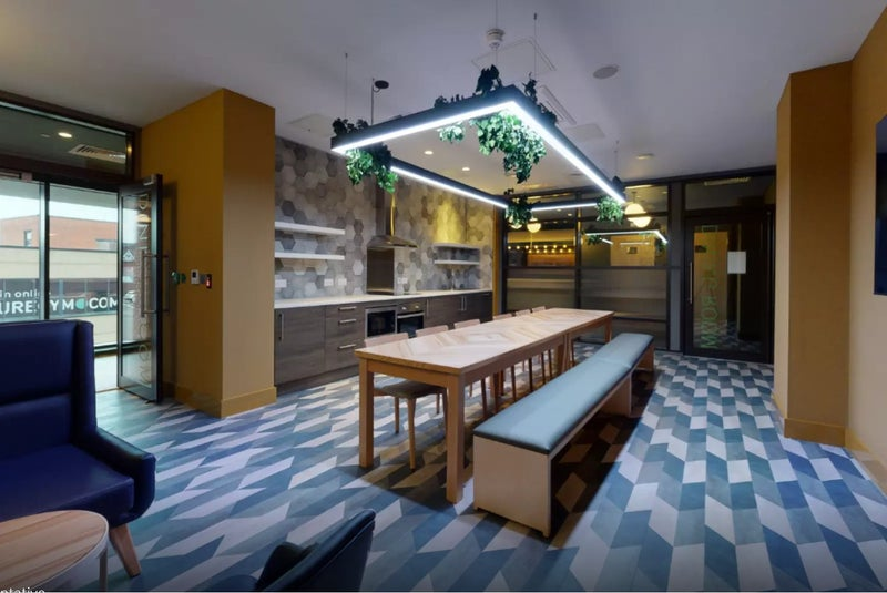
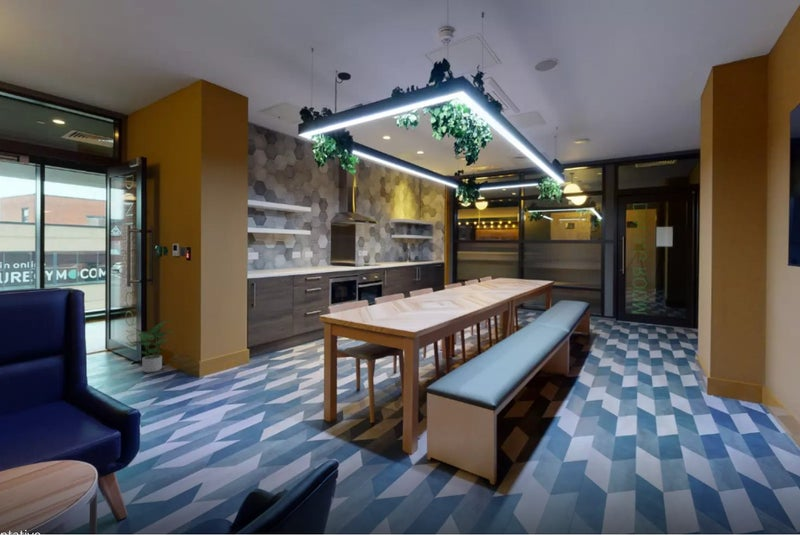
+ potted plant [129,320,175,373]
